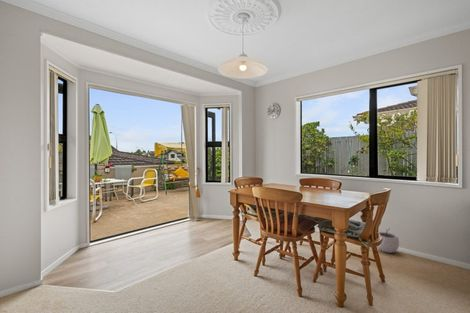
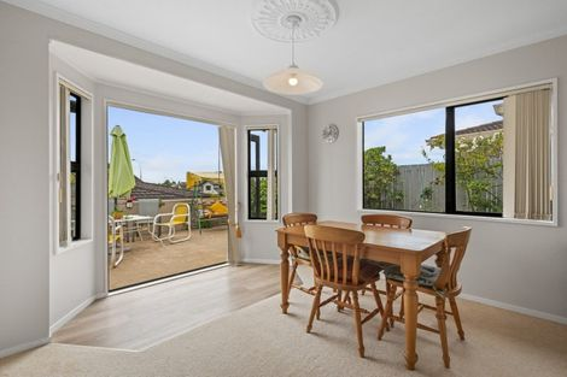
- plant pot [377,227,400,254]
